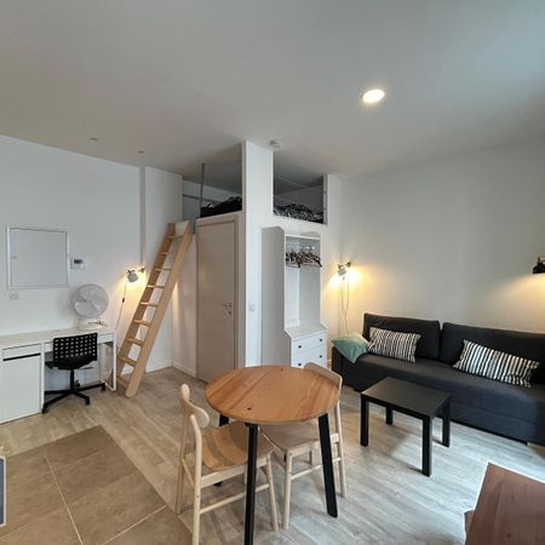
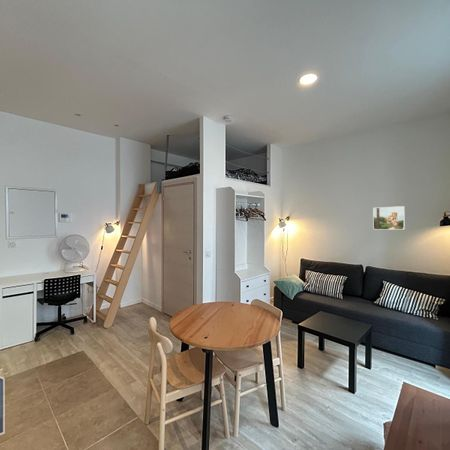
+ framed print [372,205,406,231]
